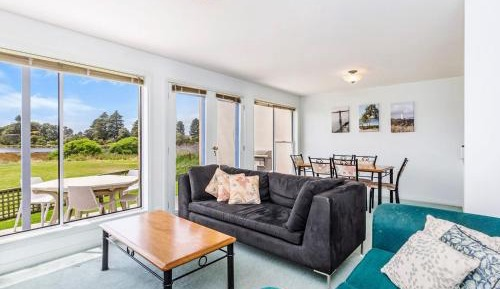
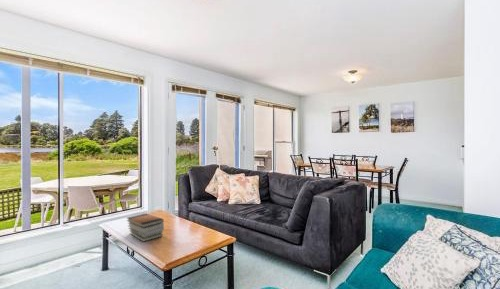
+ book stack [126,212,165,243]
